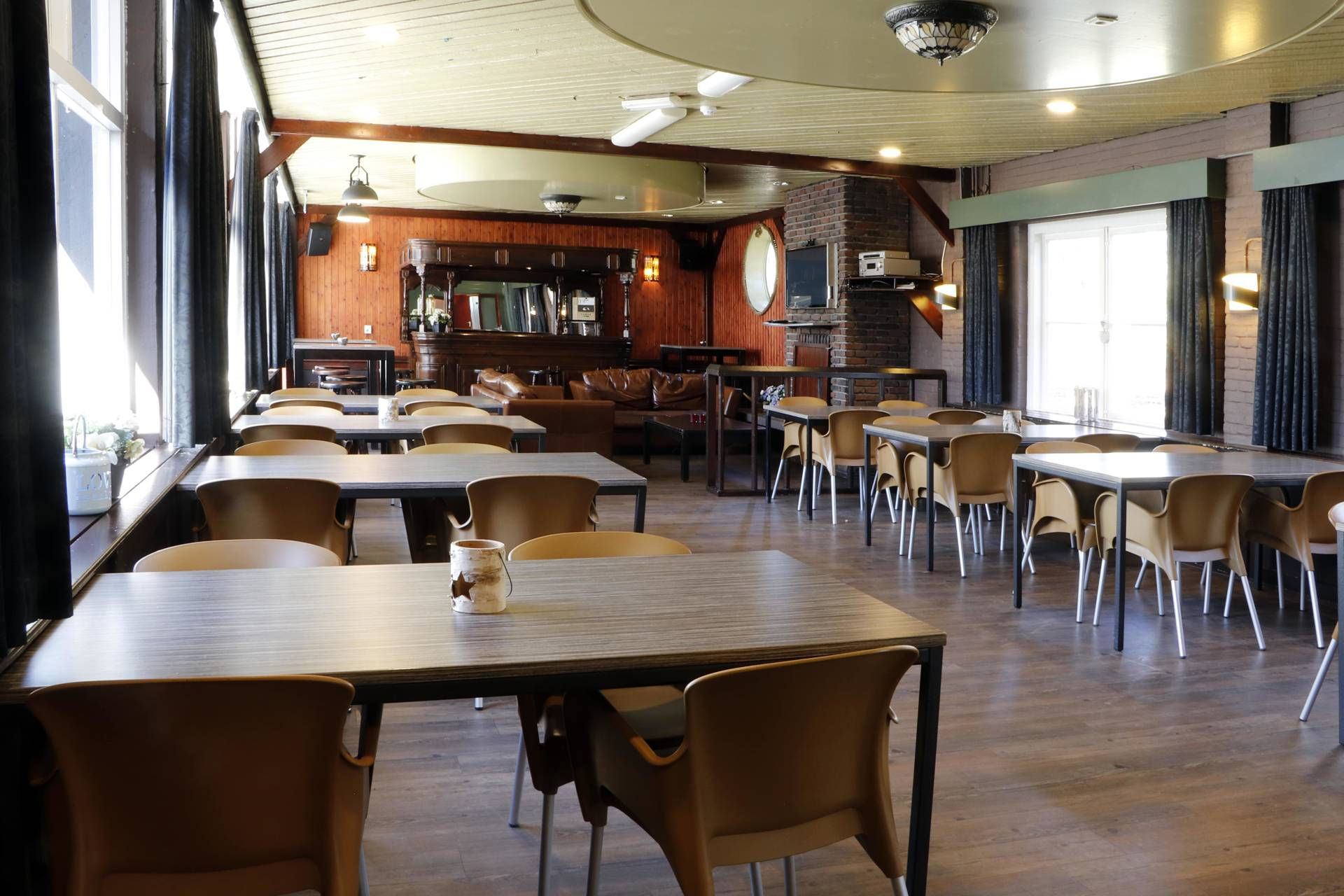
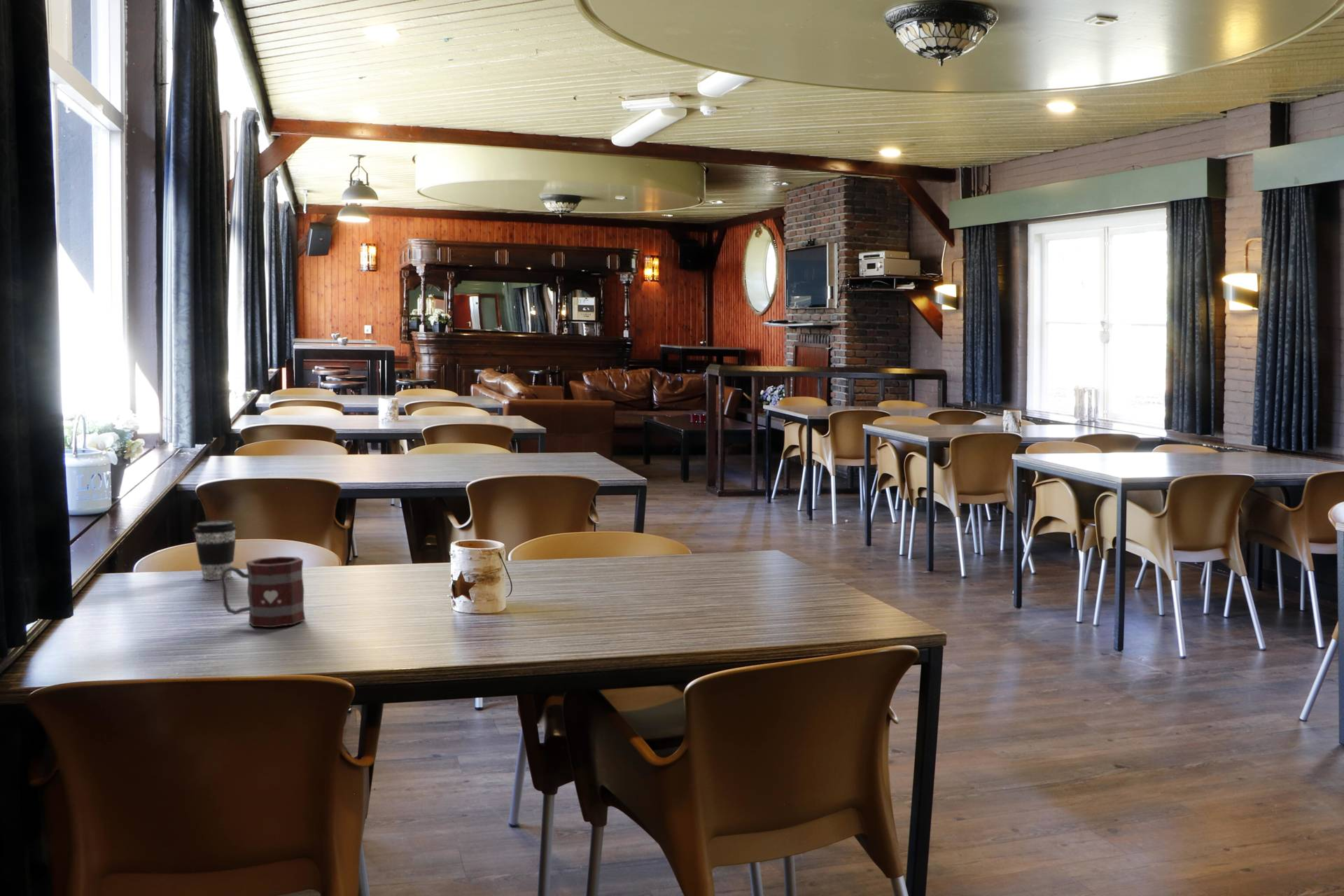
+ mug [220,556,306,628]
+ coffee cup [193,520,237,581]
